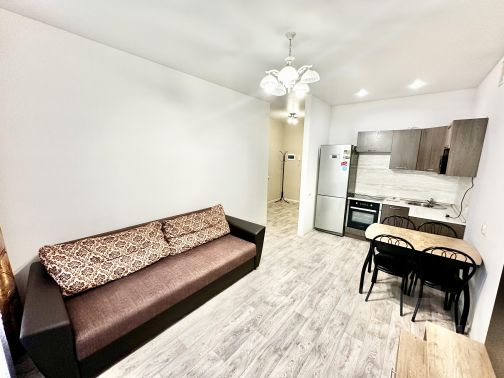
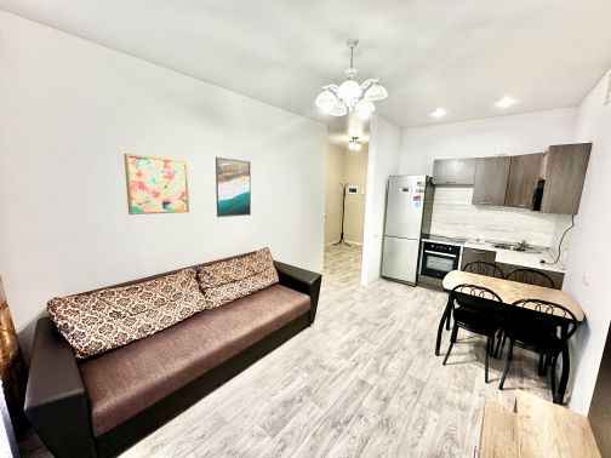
+ wall art [122,153,190,216]
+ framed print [215,156,252,218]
